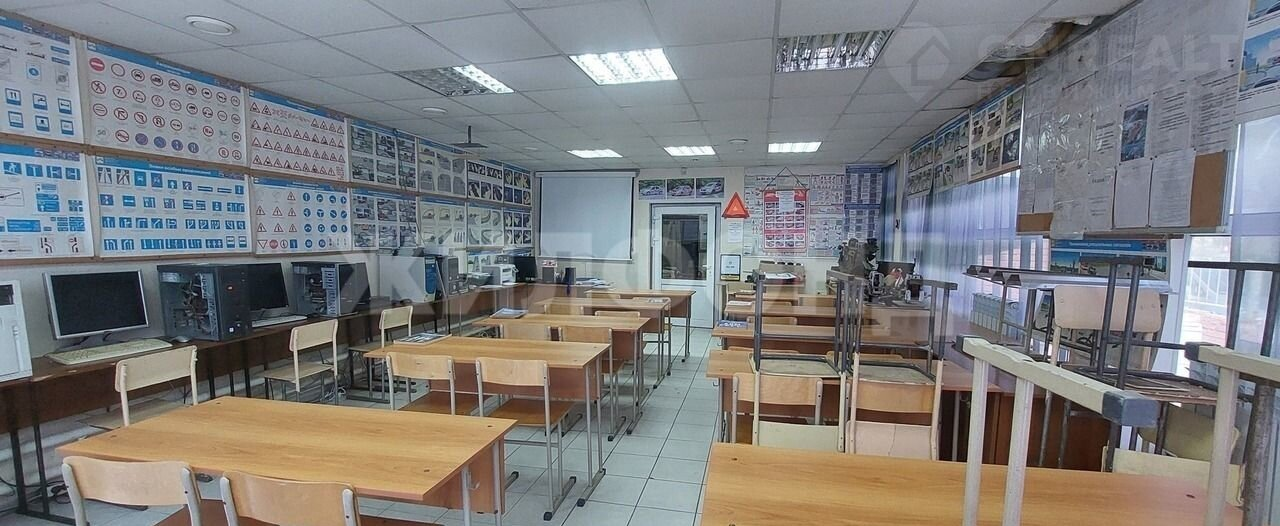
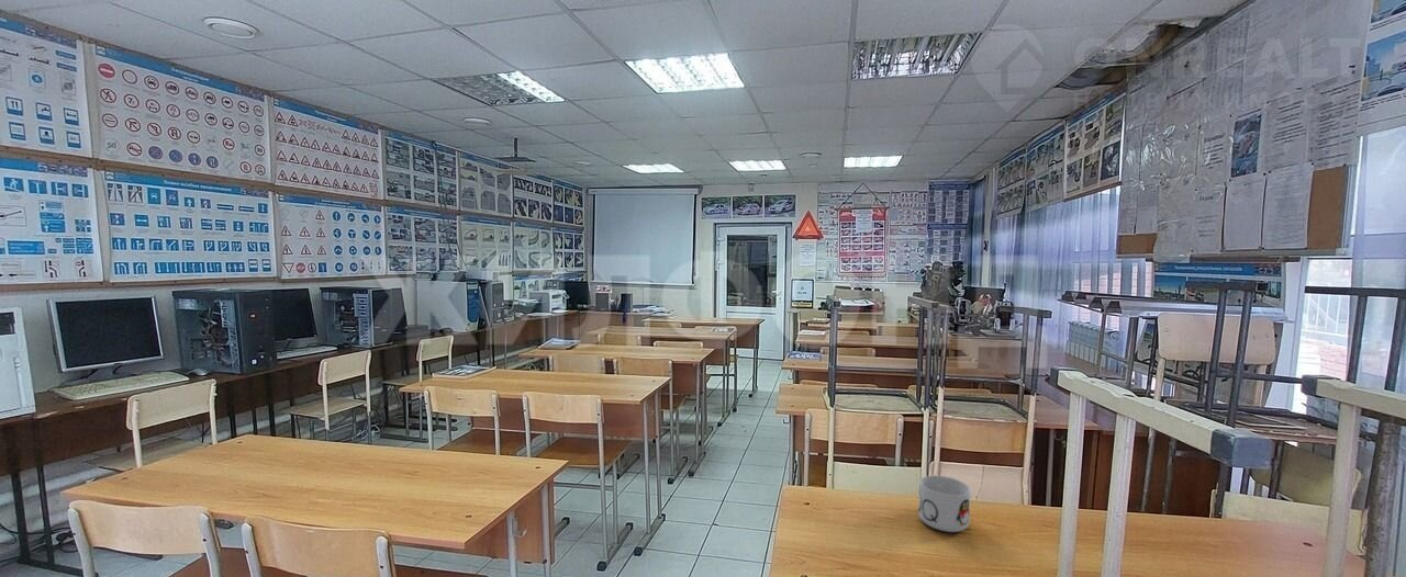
+ mug [917,474,972,533]
